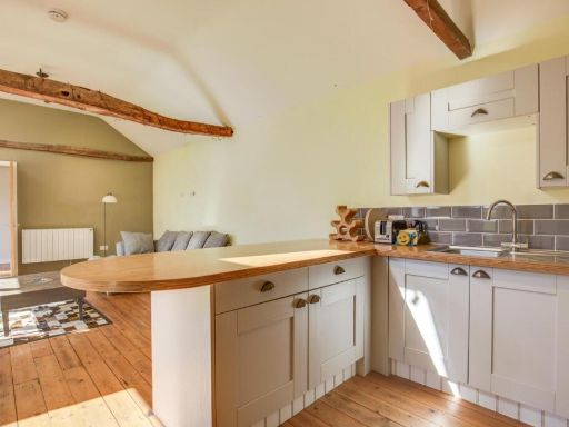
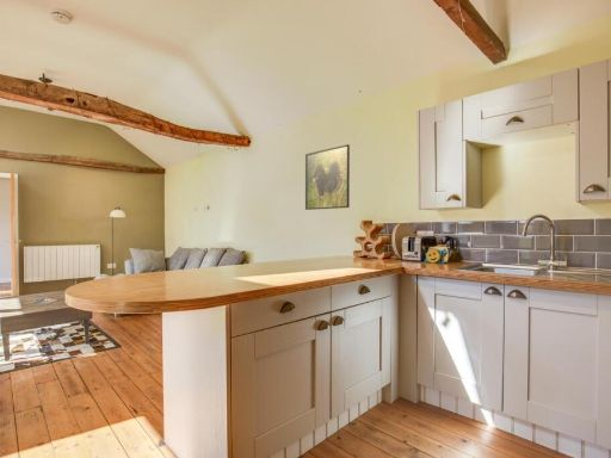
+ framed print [304,143,351,211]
